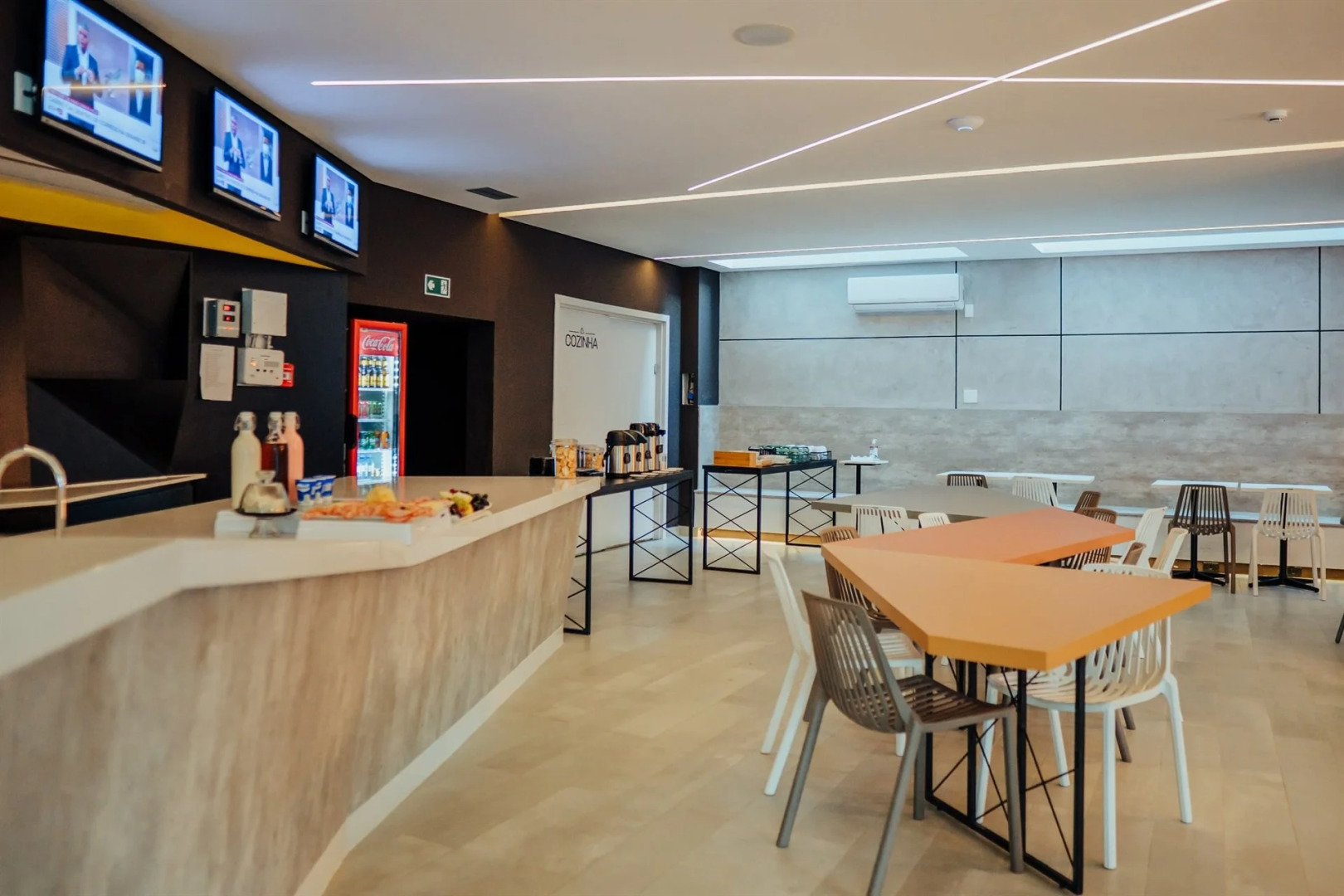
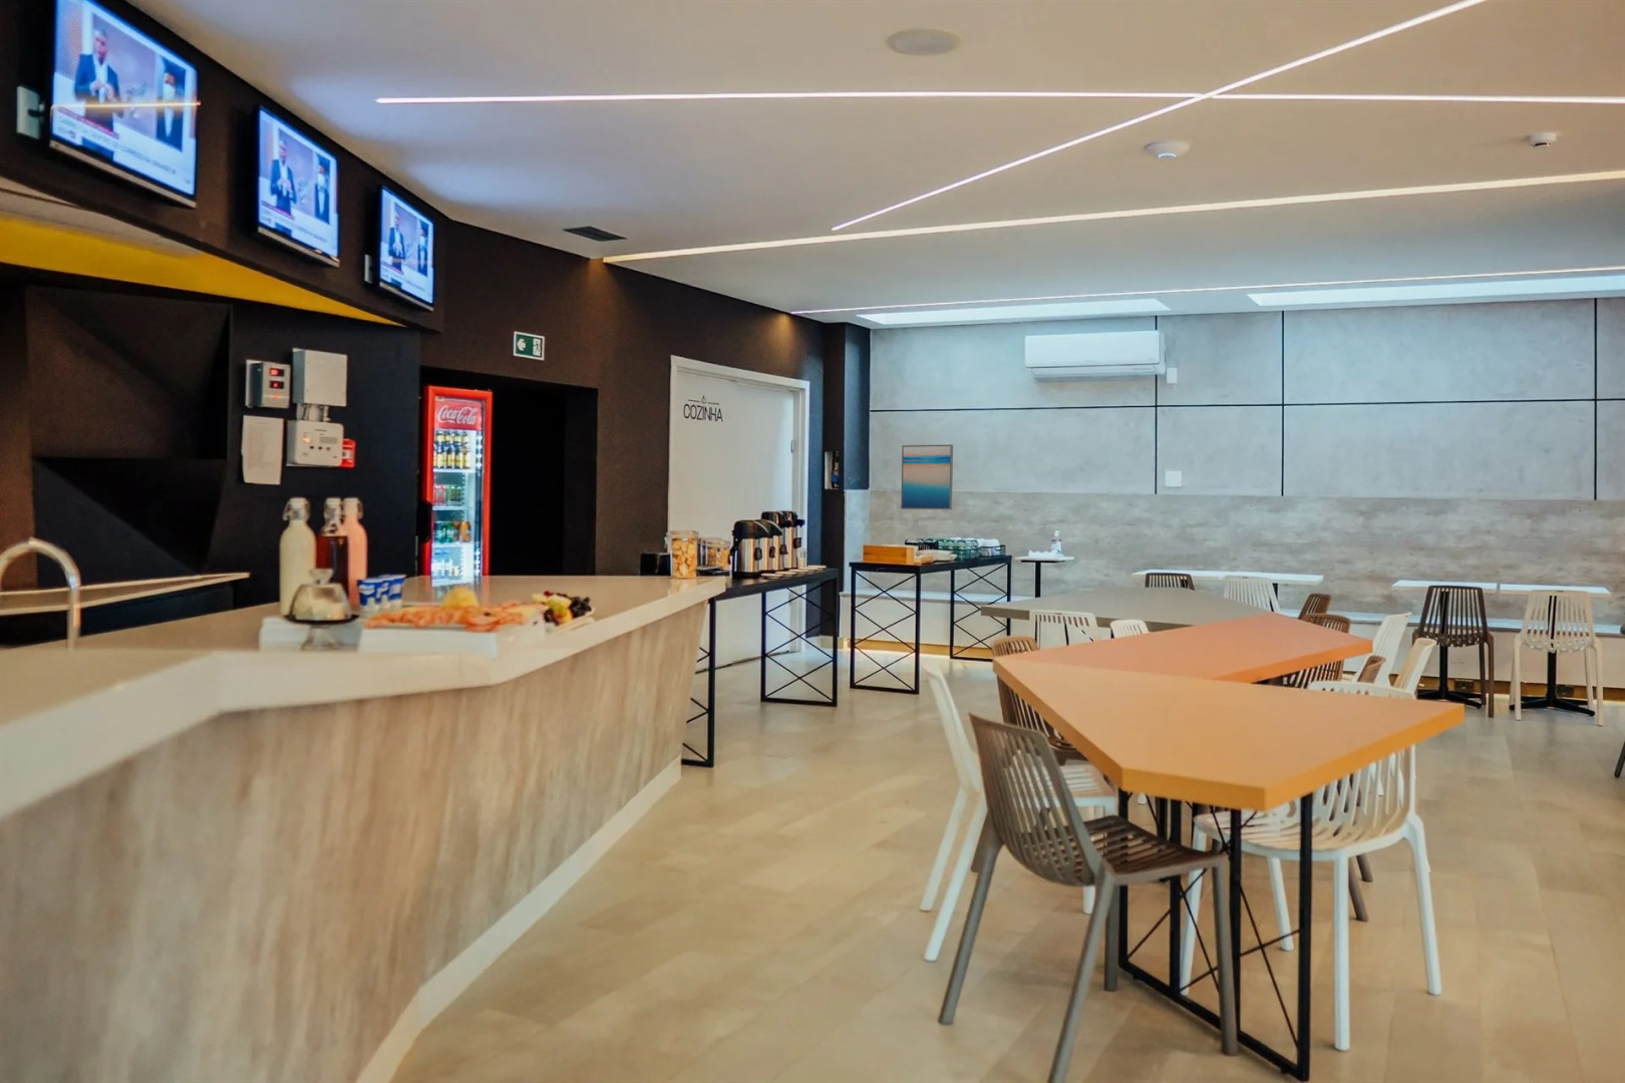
+ wall art [900,444,954,510]
